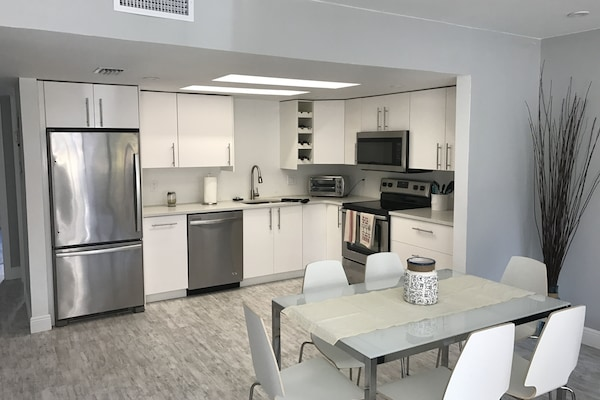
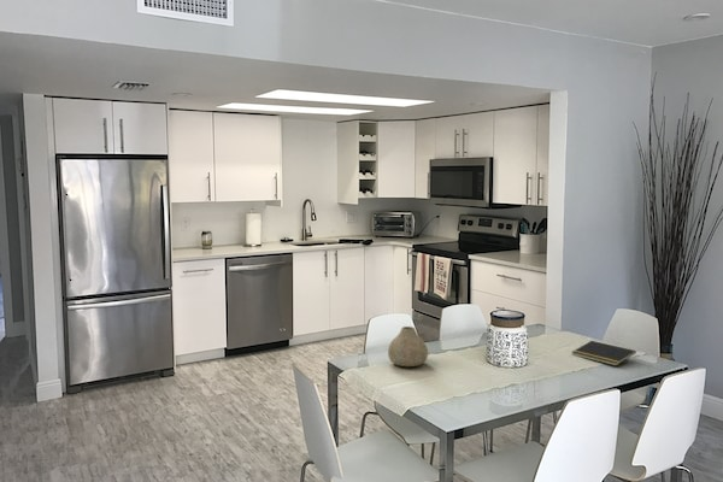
+ notepad [570,340,637,368]
+ vase [387,325,429,368]
